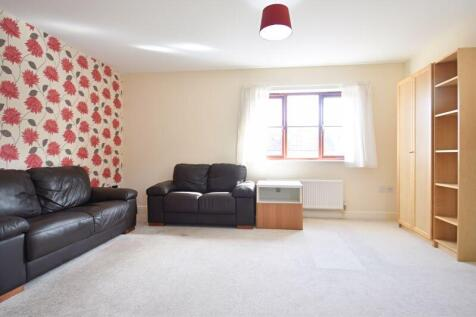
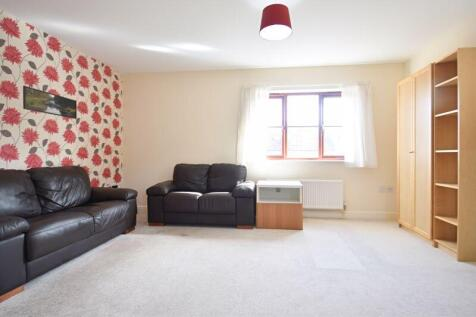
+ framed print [22,85,78,120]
